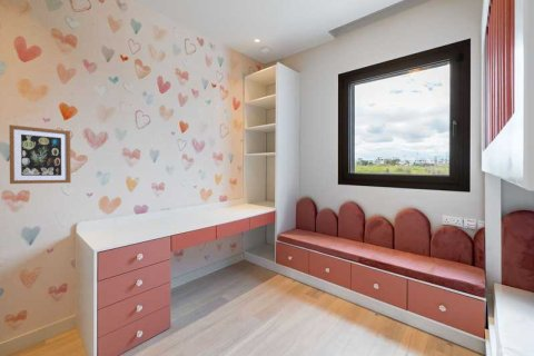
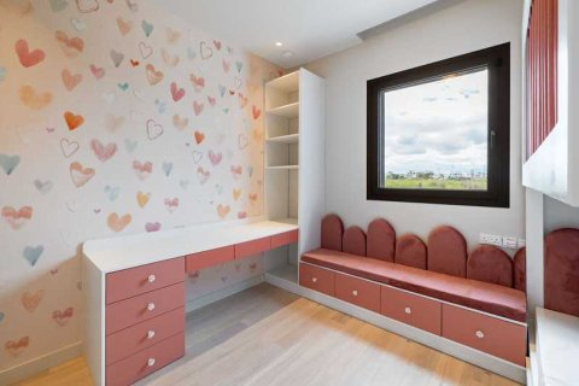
- wall art [9,123,72,185]
